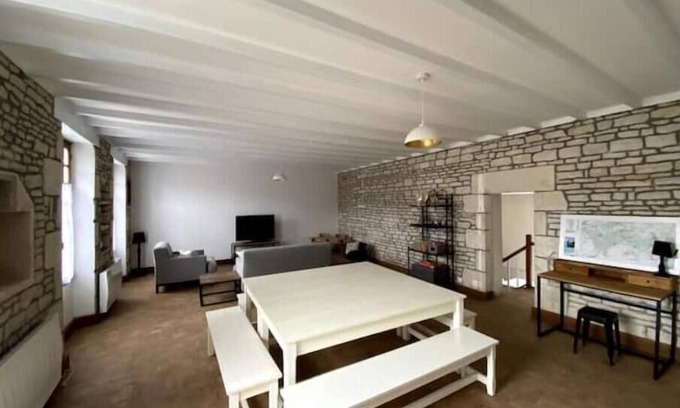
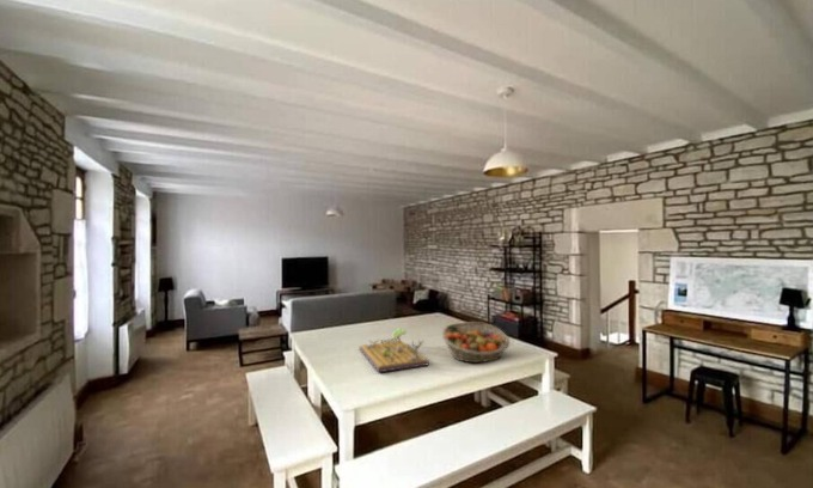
+ gameboard [359,327,430,373]
+ fruit basket [441,321,511,364]
